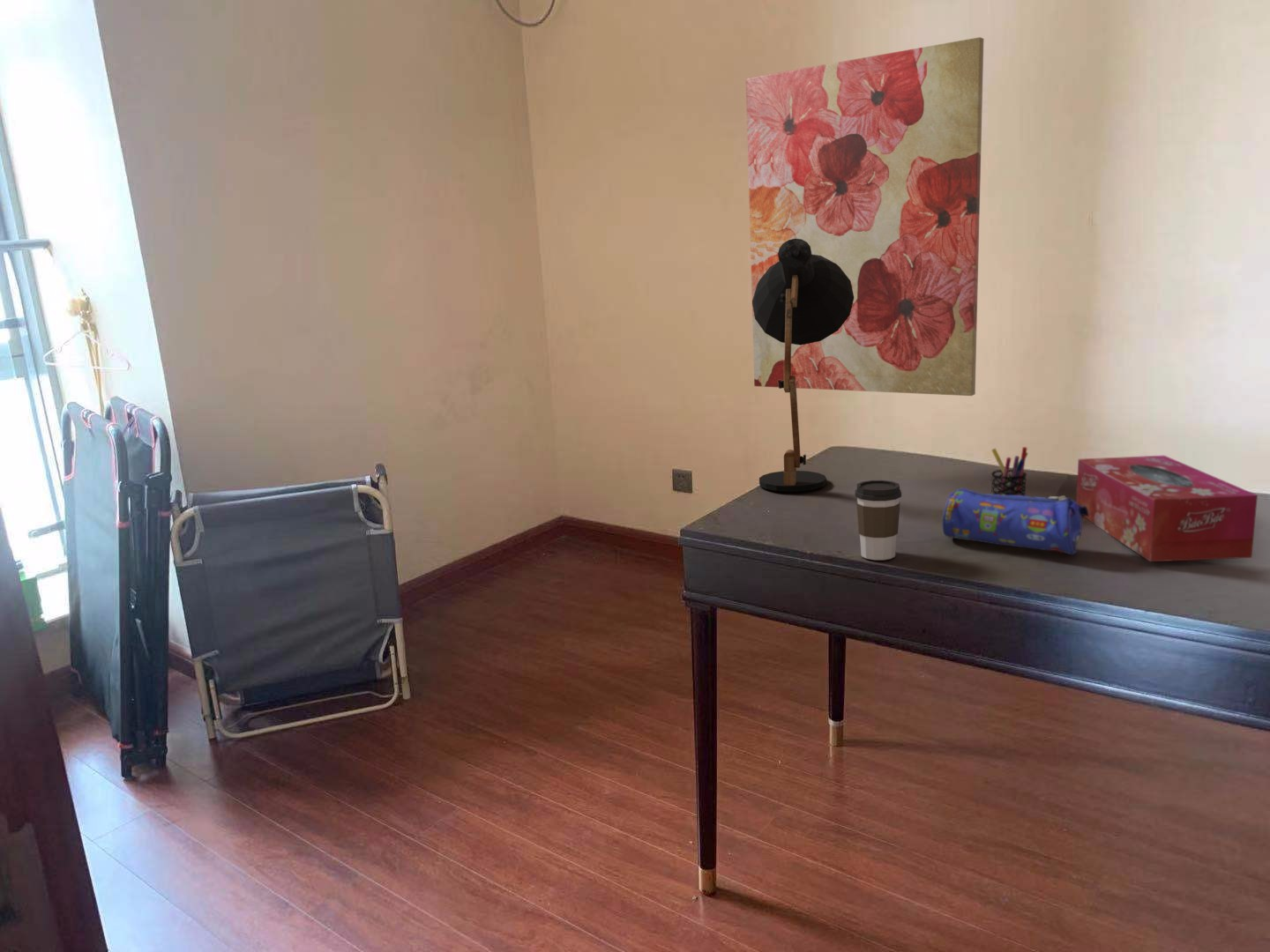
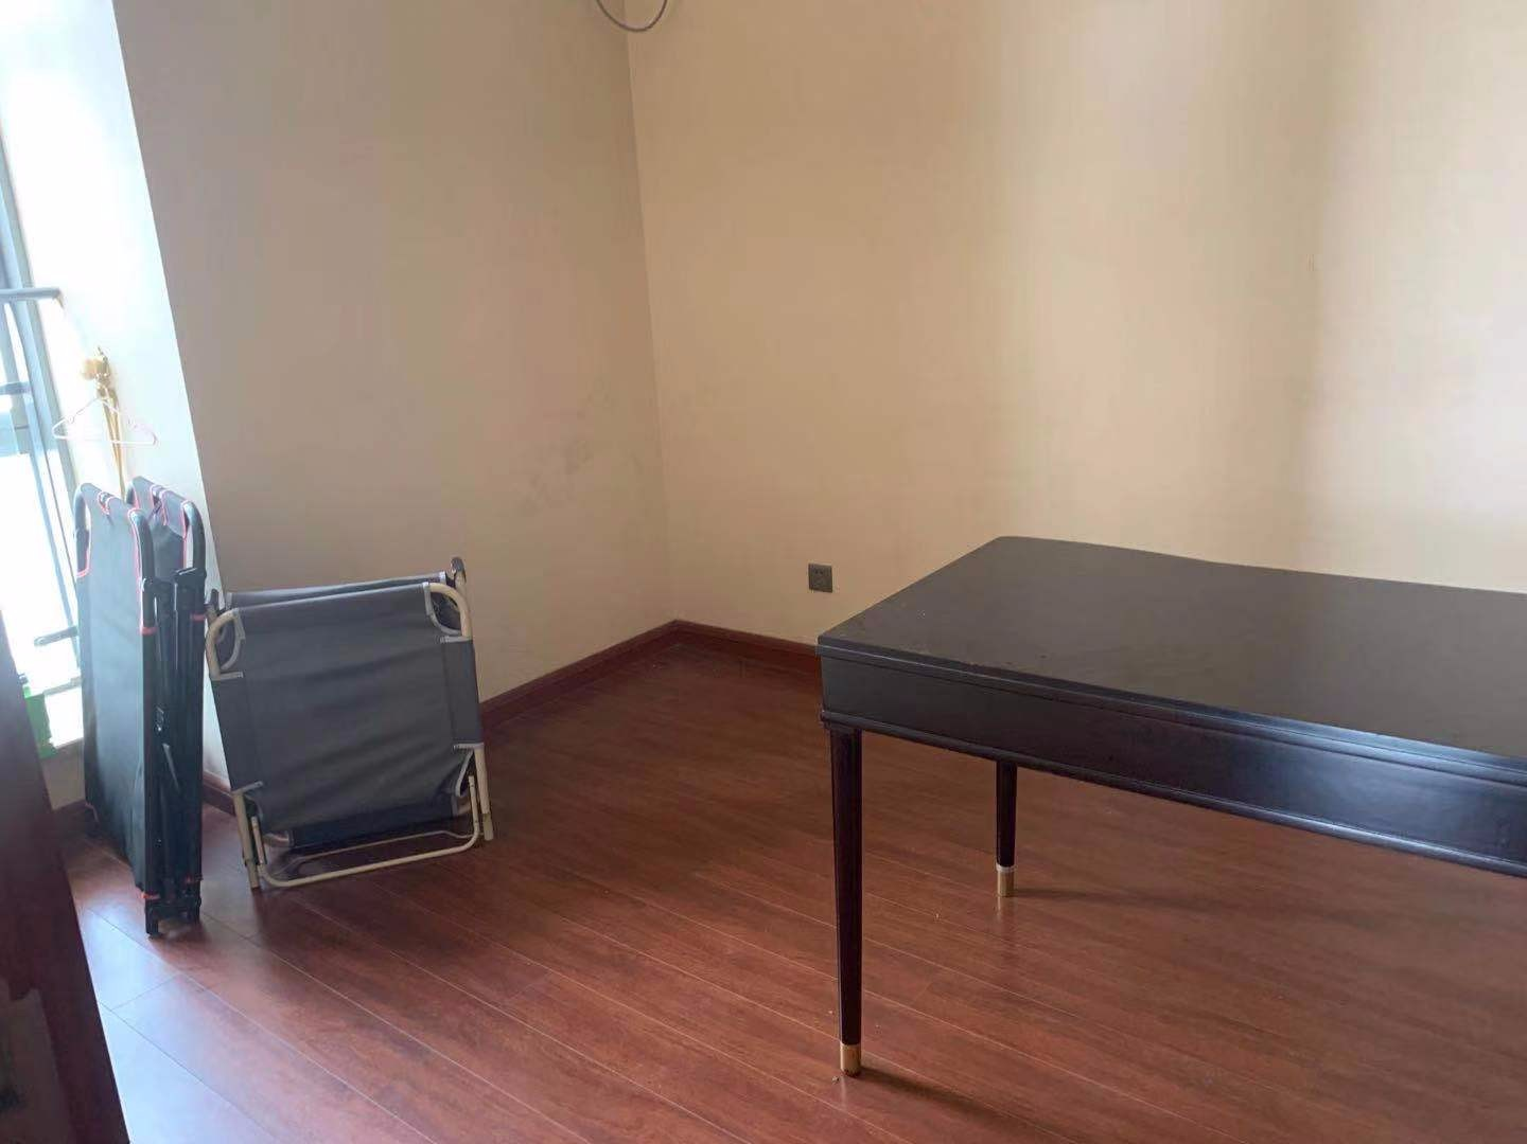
- tissue box [1075,455,1259,562]
- coffee cup [855,480,902,561]
- desk lamp [751,238,855,493]
- pen holder [990,446,1029,496]
- wall art [745,36,985,397]
- pencil case [941,487,1089,556]
